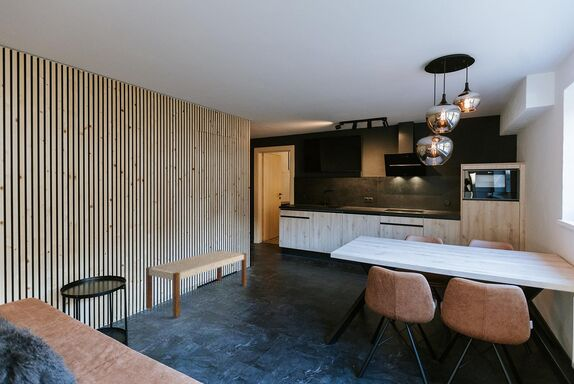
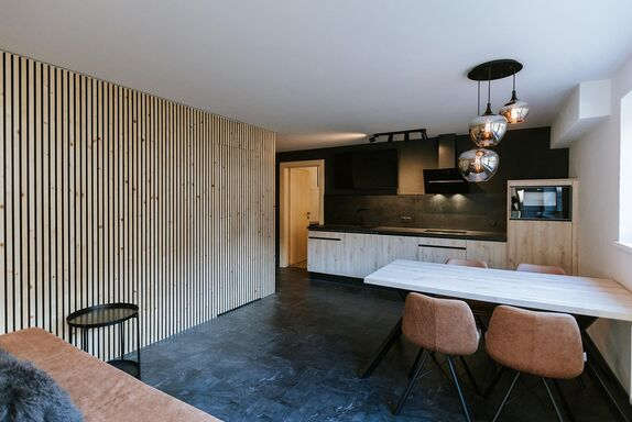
- bench [145,249,247,318]
